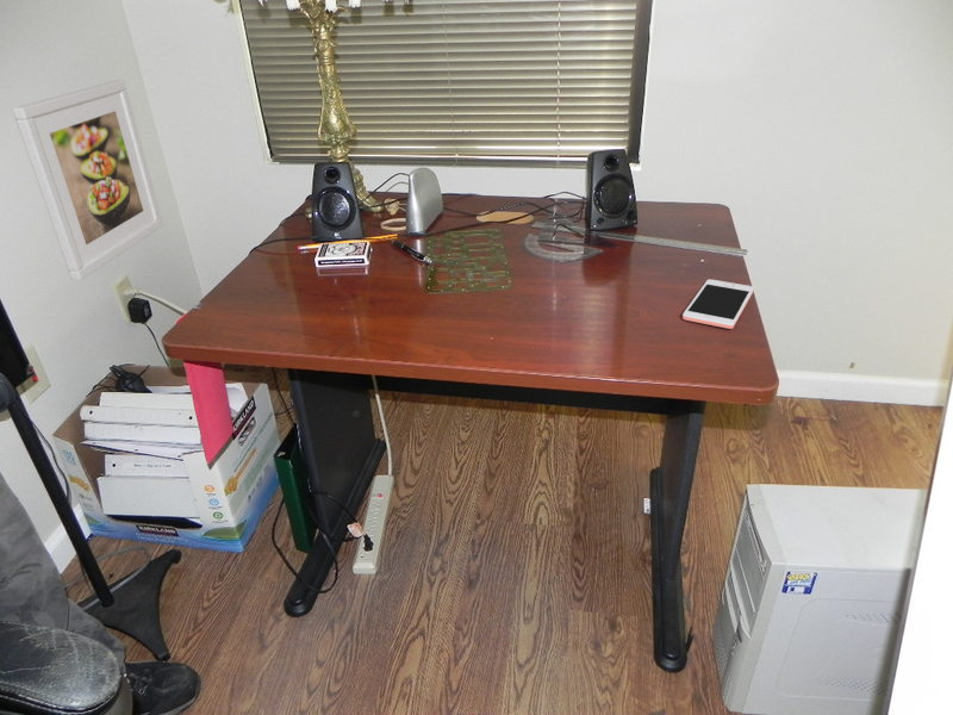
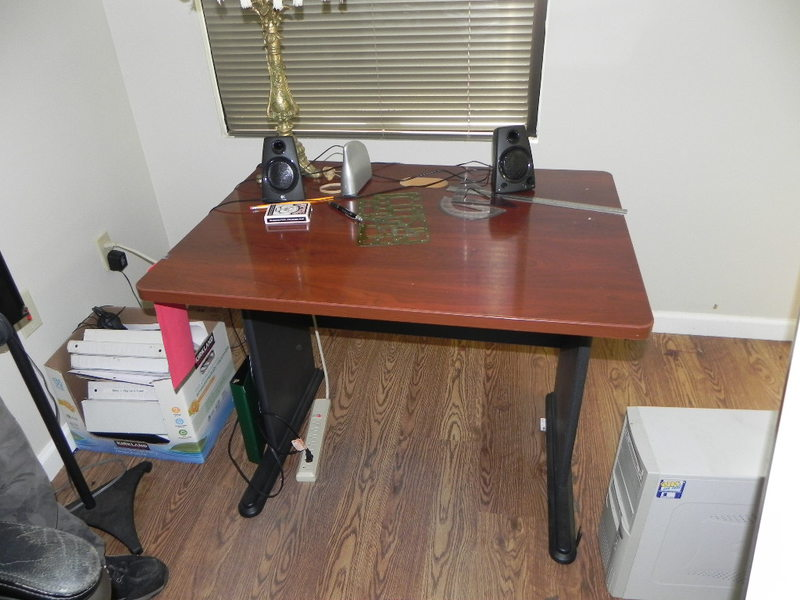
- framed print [11,79,164,281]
- cell phone [681,279,755,330]
